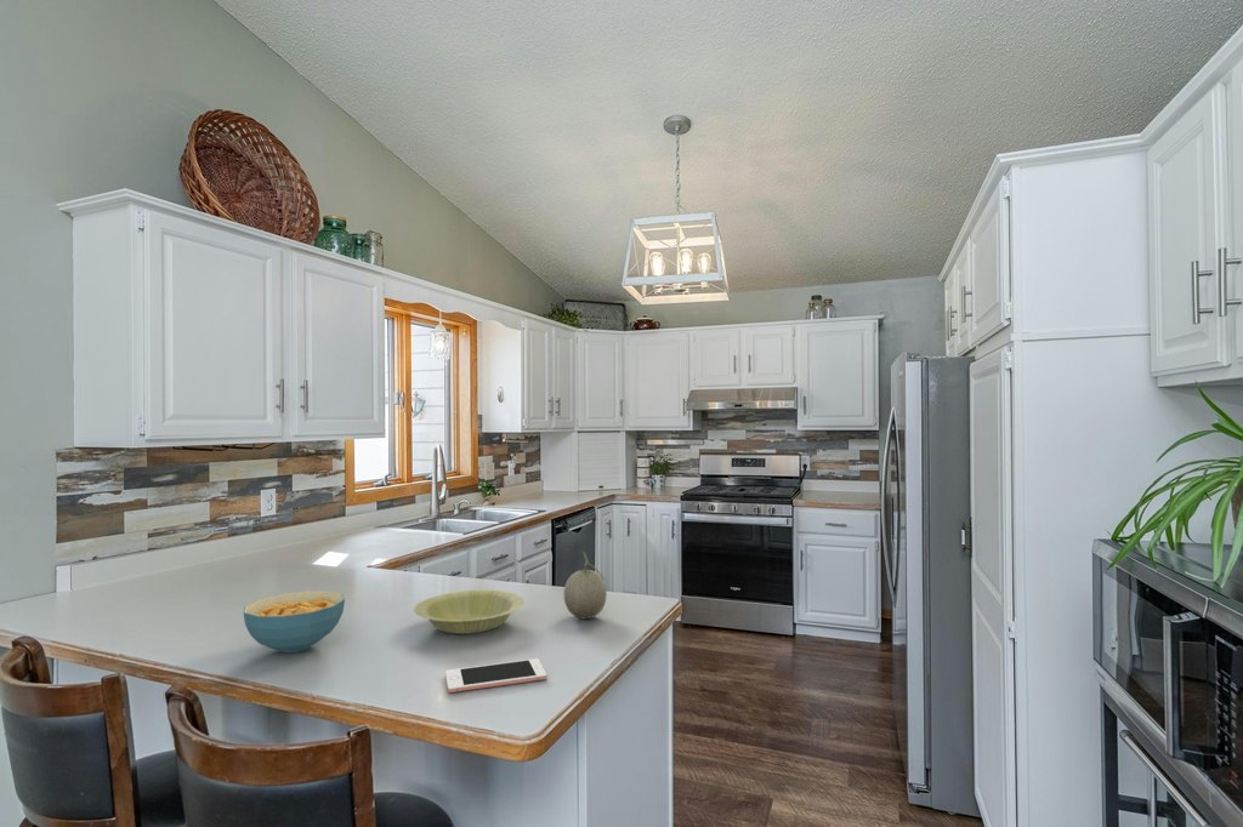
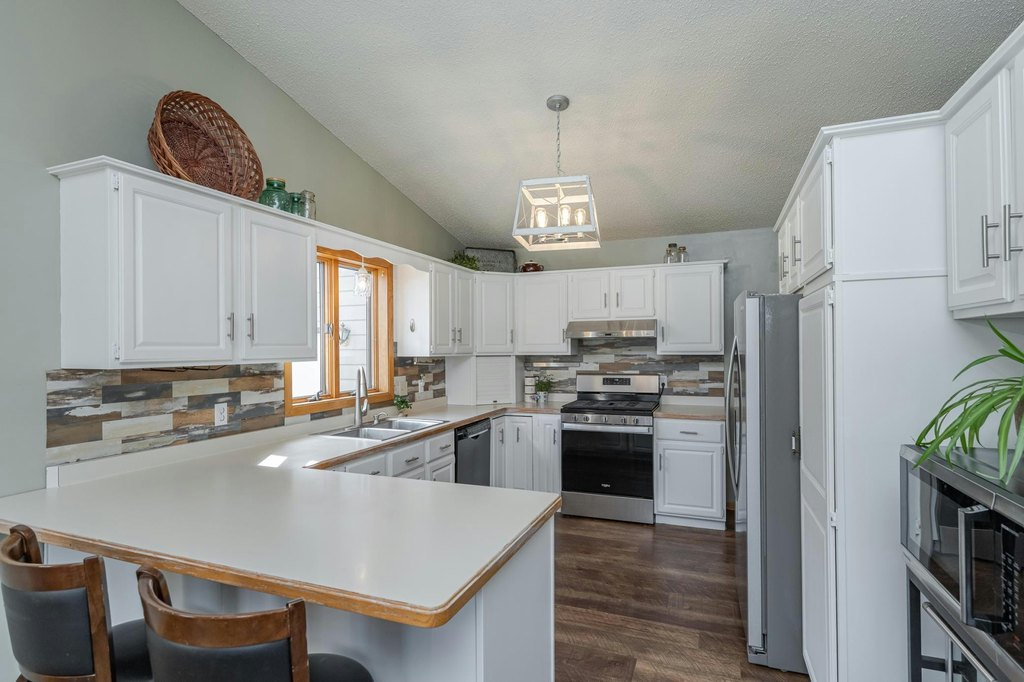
- cereal bowl [243,589,346,654]
- fruit [563,551,608,620]
- bowl [413,589,526,635]
- cell phone [444,657,547,694]
